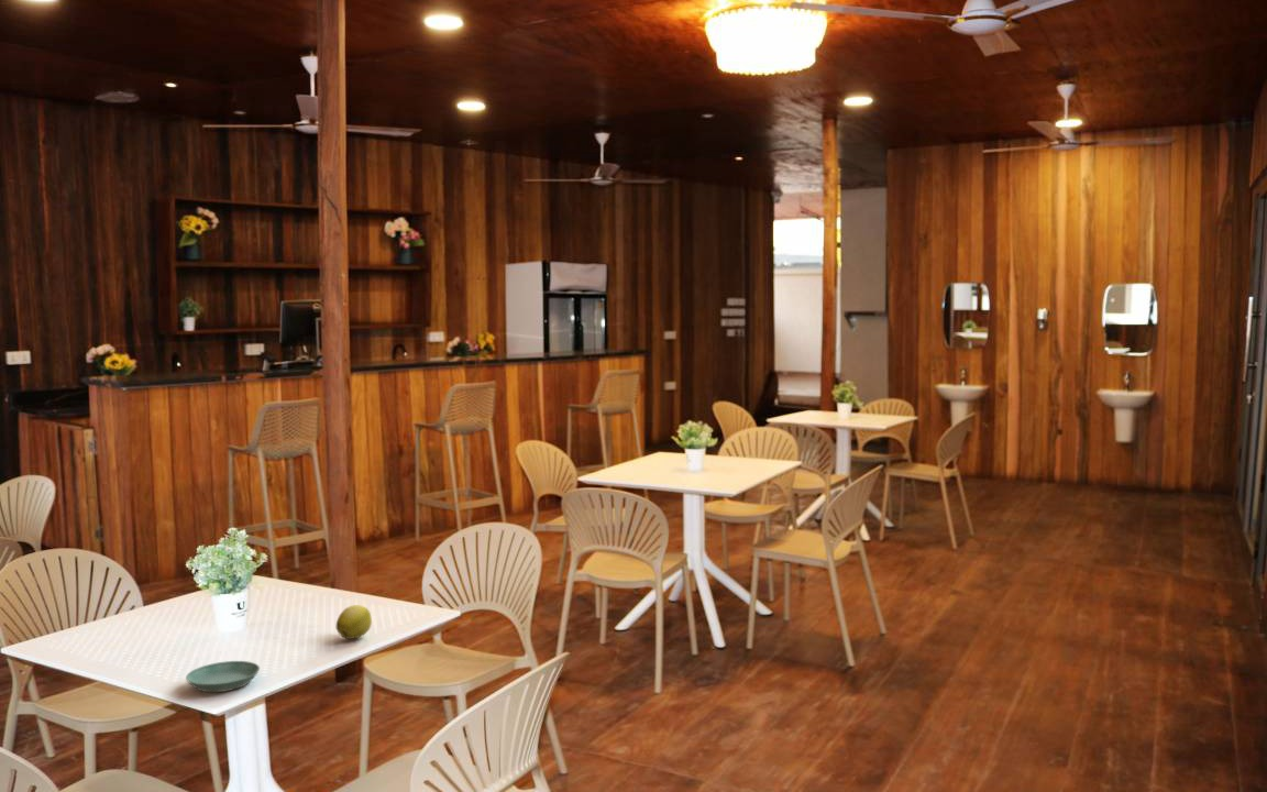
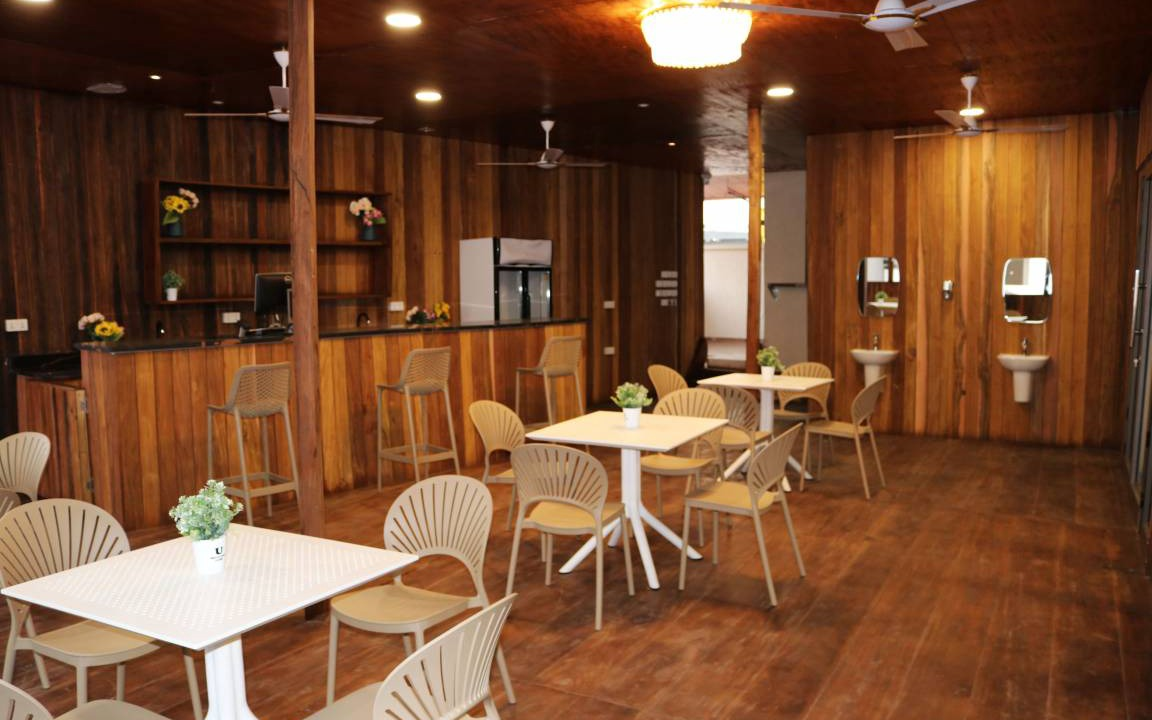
- saucer [185,660,261,693]
- apple [335,604,373,640]
